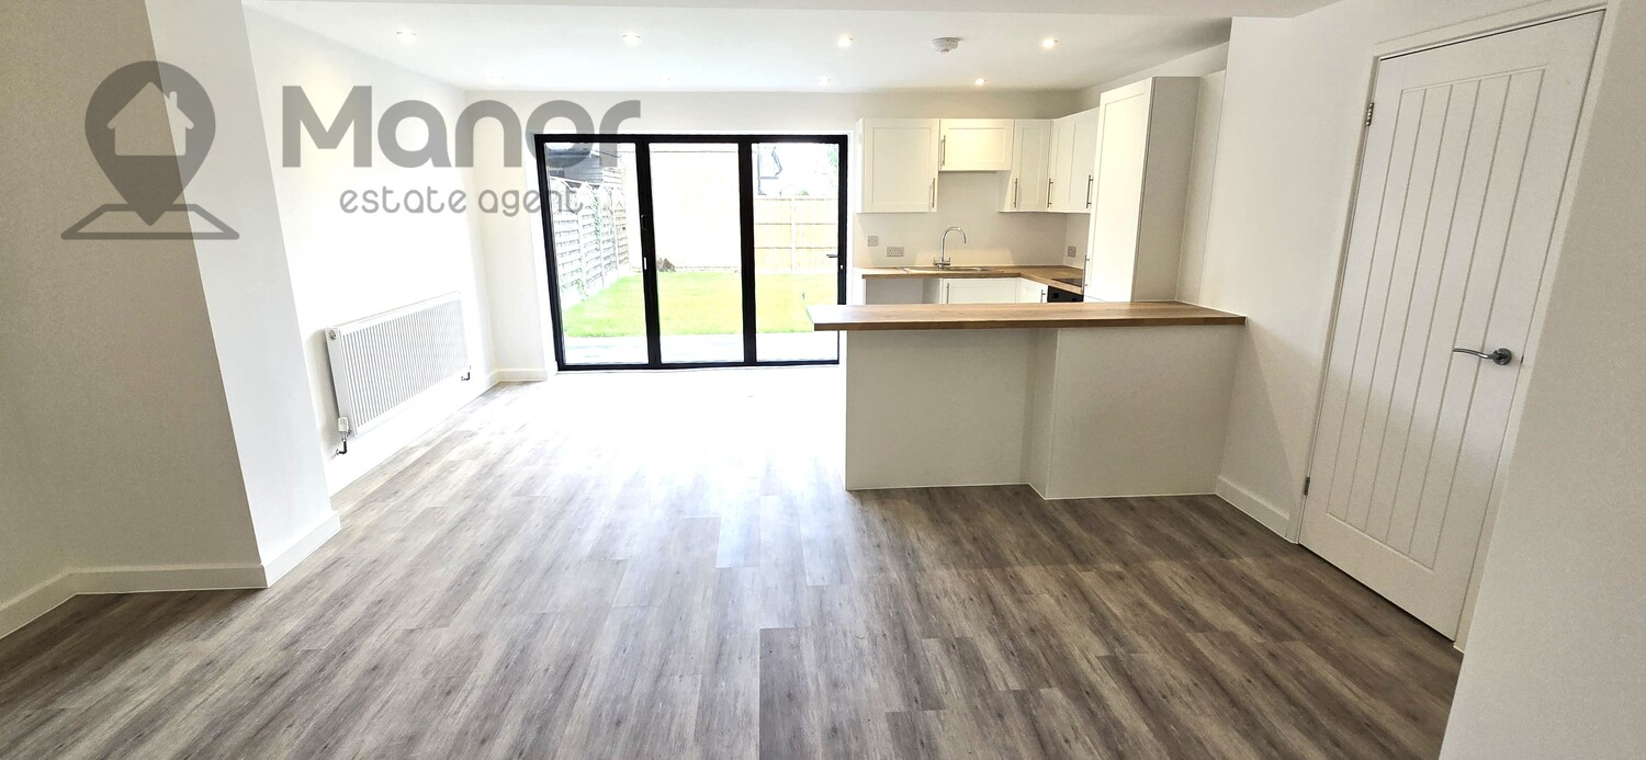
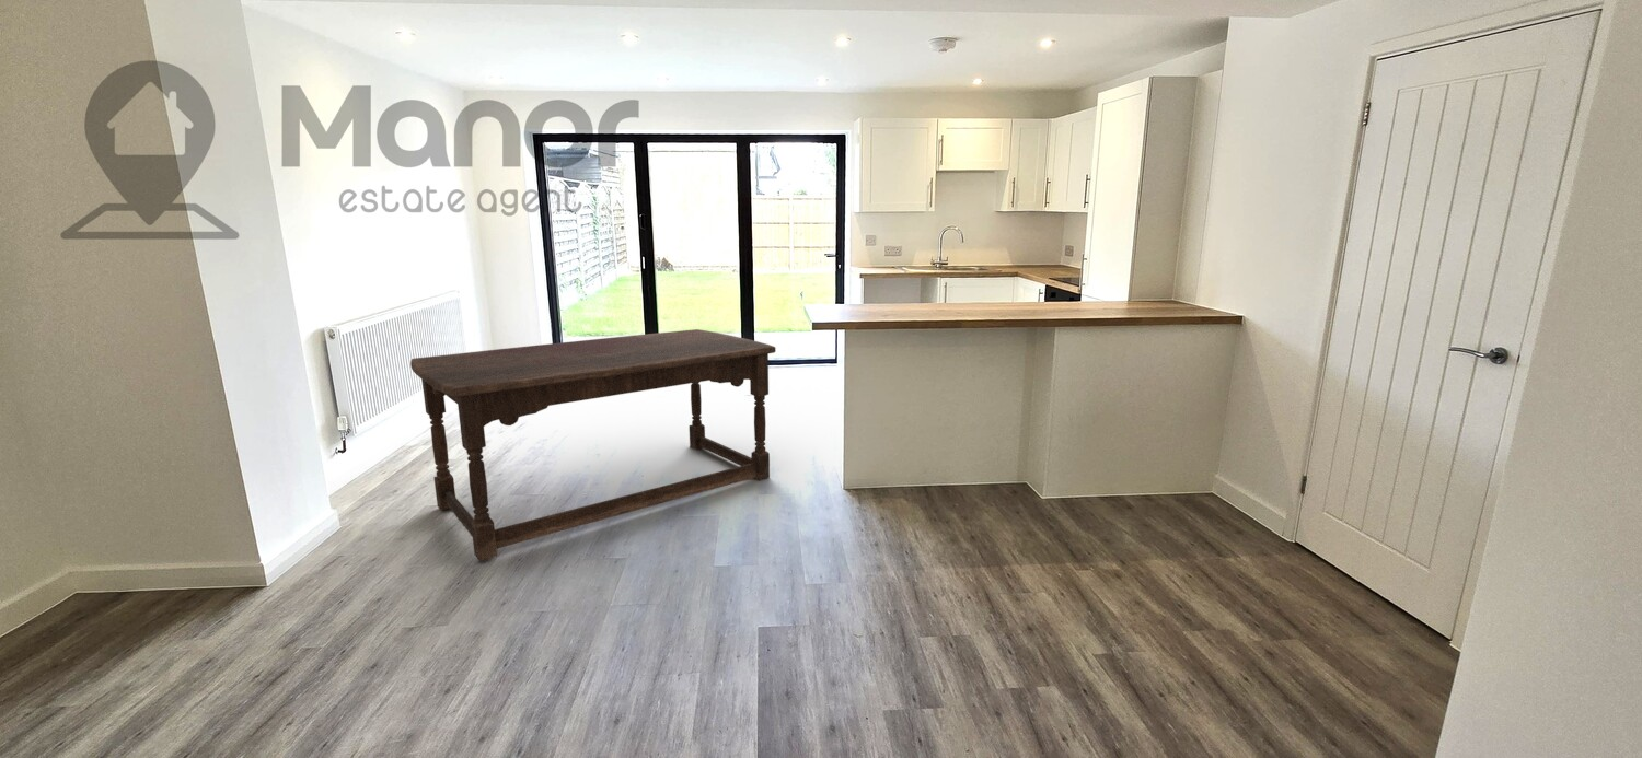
+ dining table [409,328,776,562]
